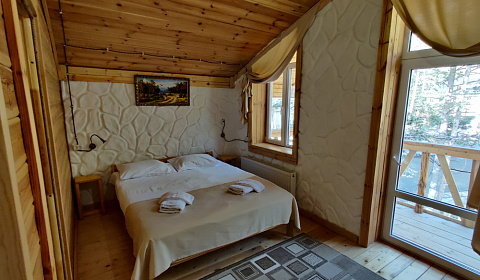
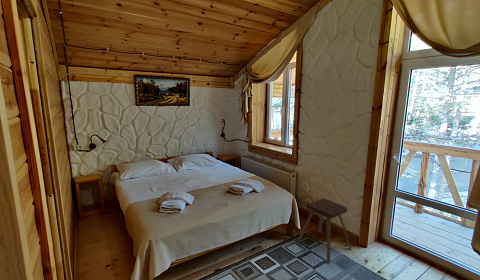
+ music stool [296,197,352,264]
